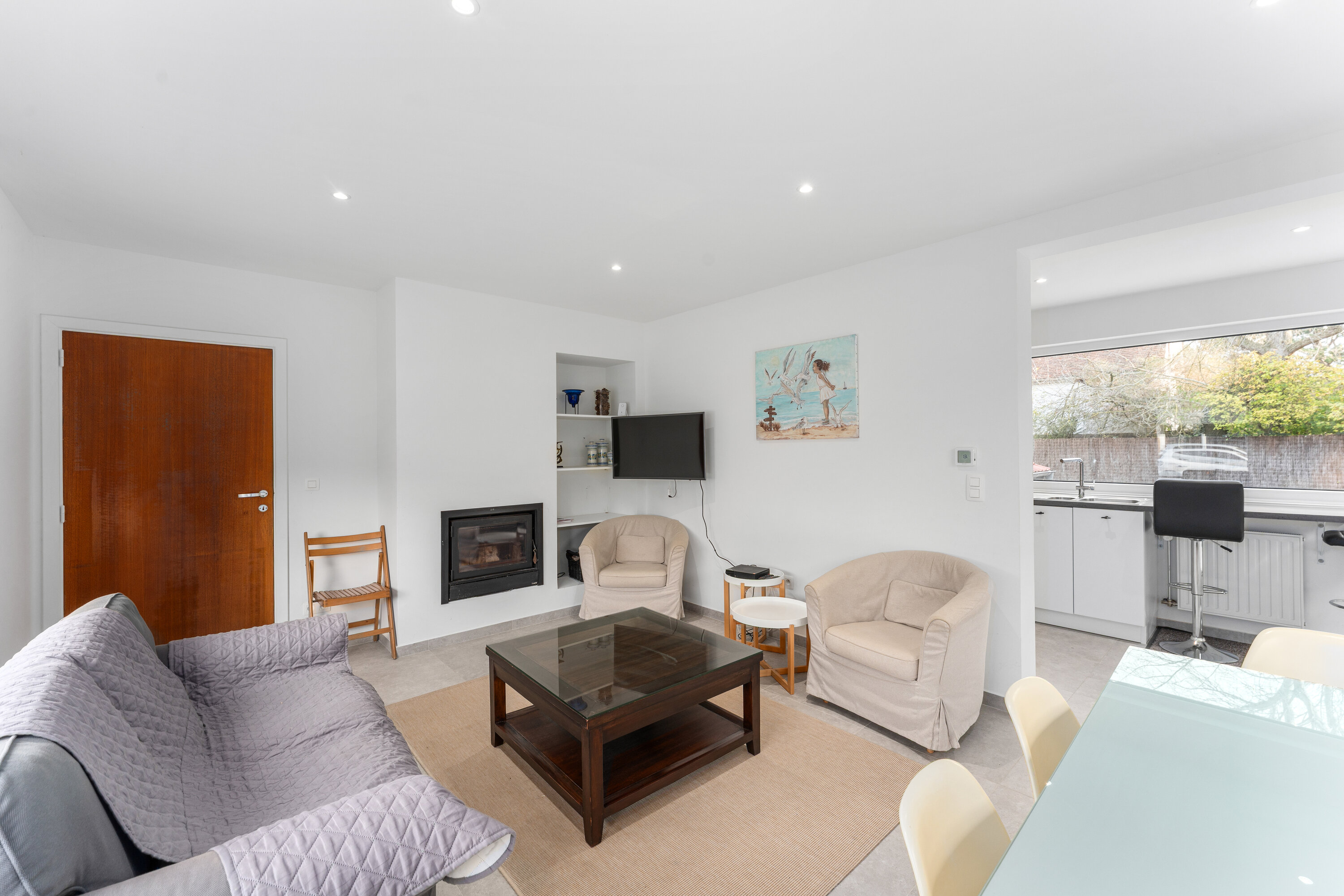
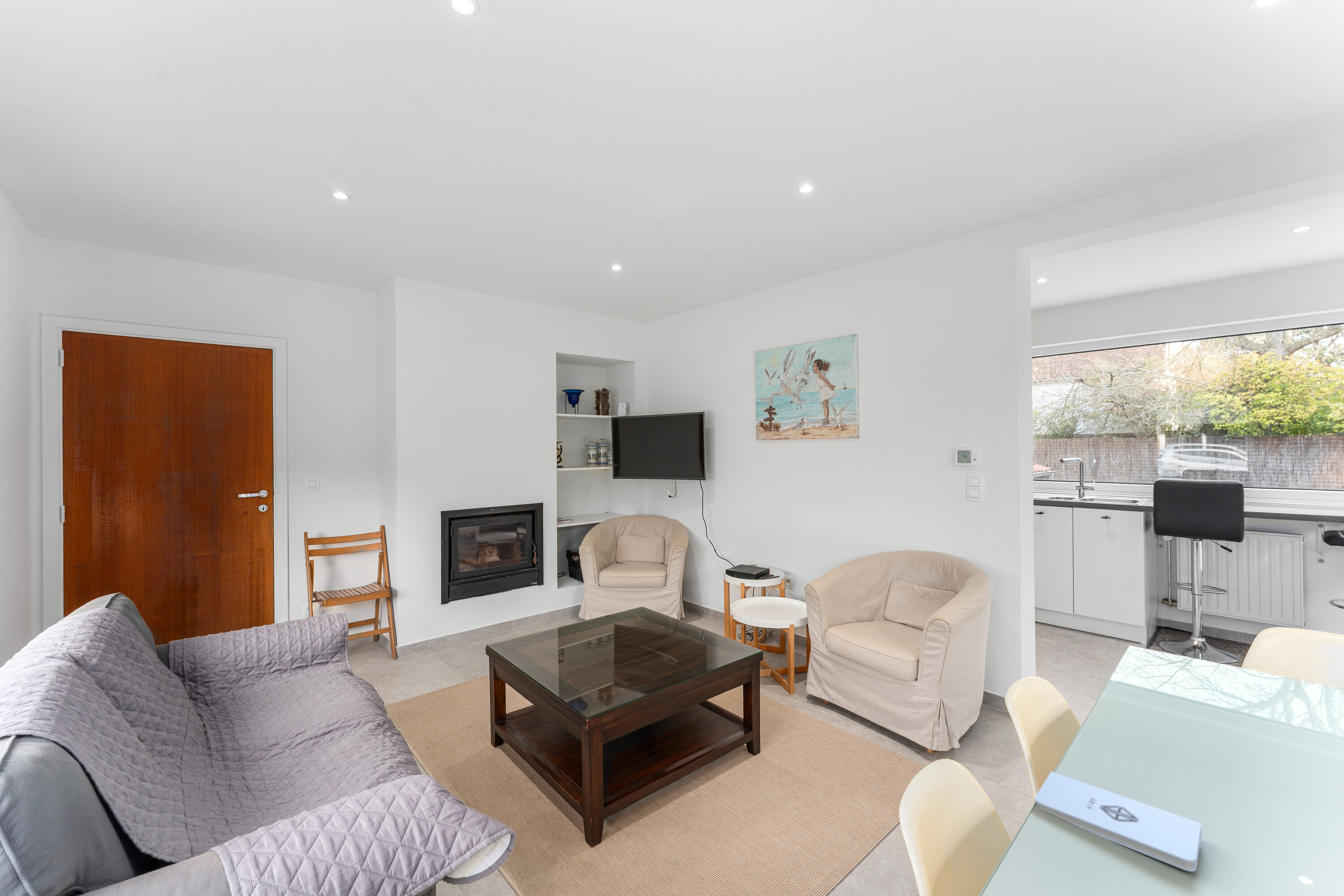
+ notepad [1034,771,1202,872]
